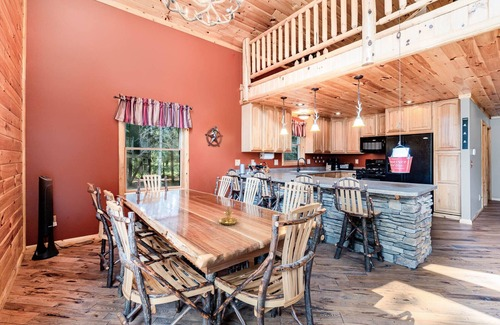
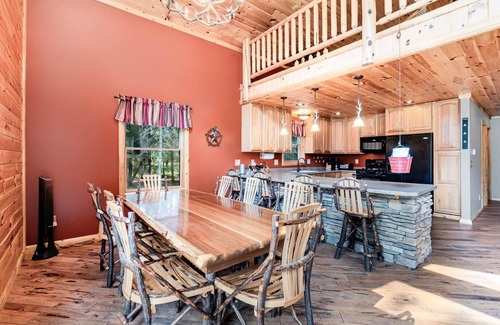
- candle holder [218,199,239,226]
